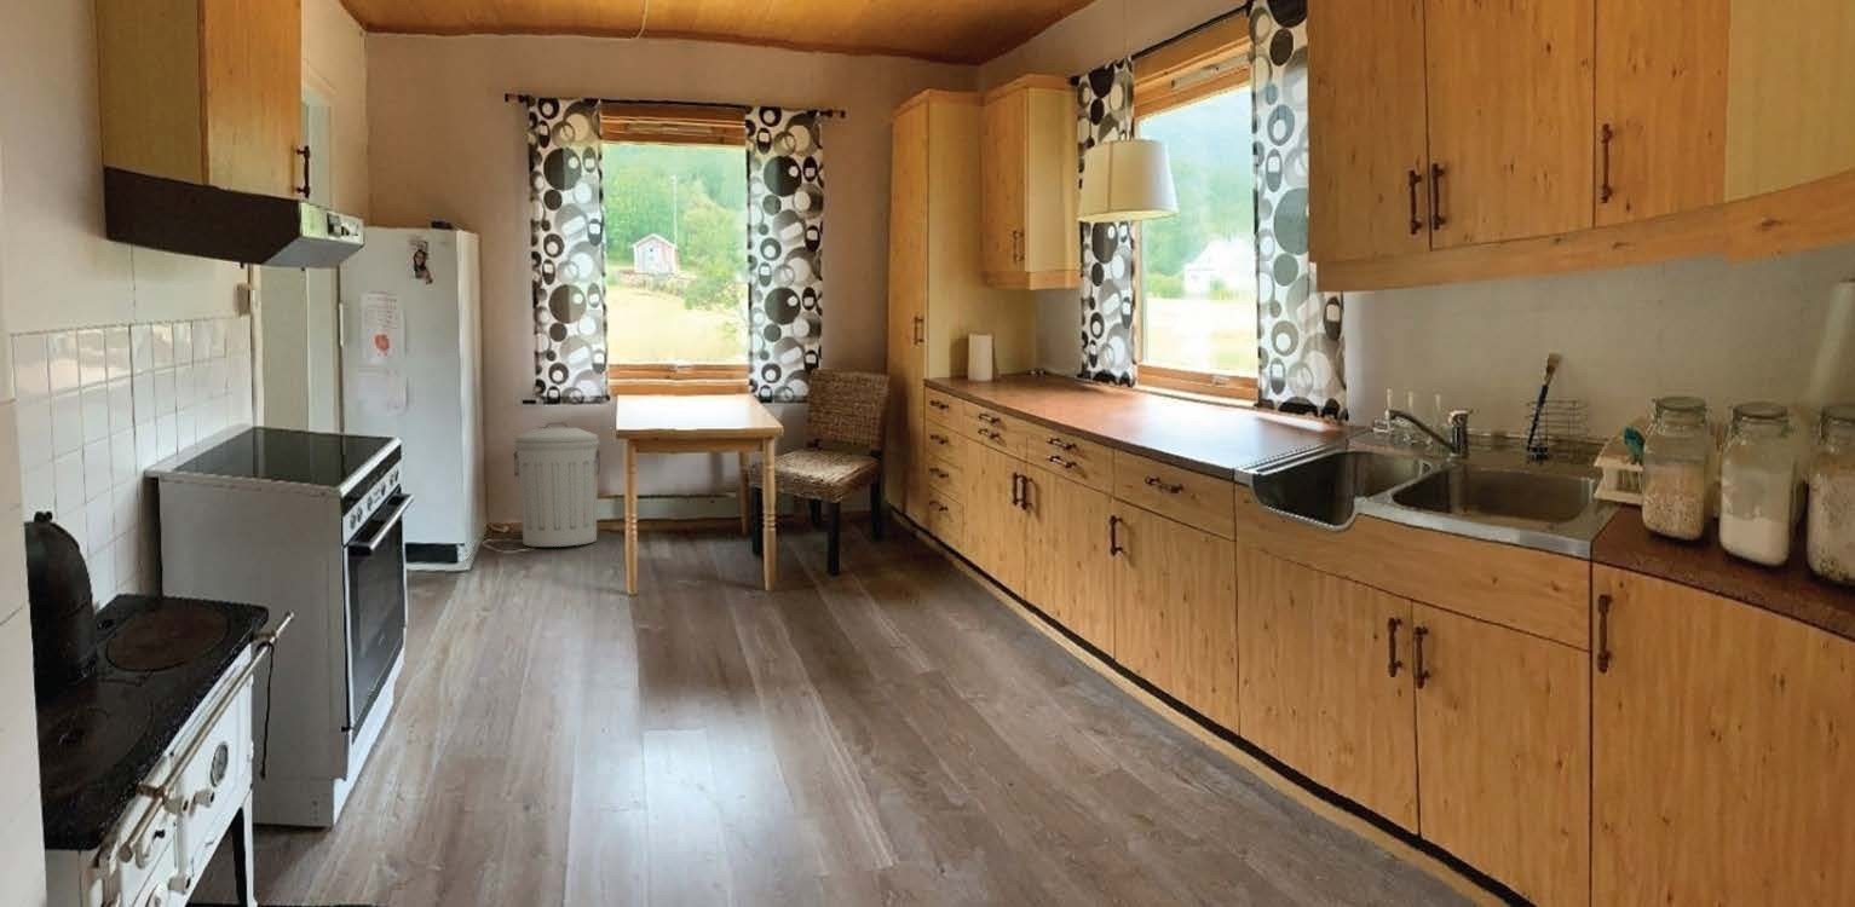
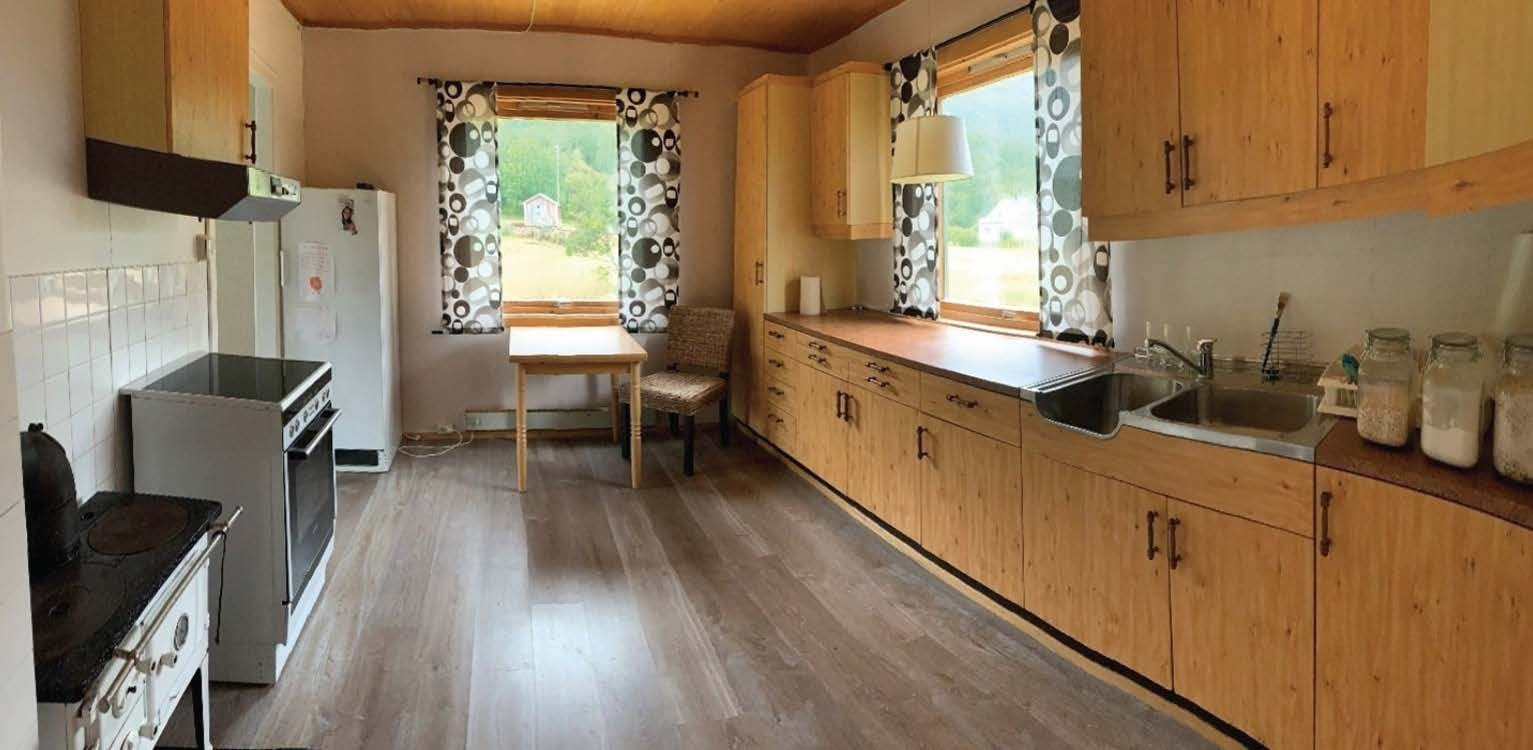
- trash can [512,422,601,548]
